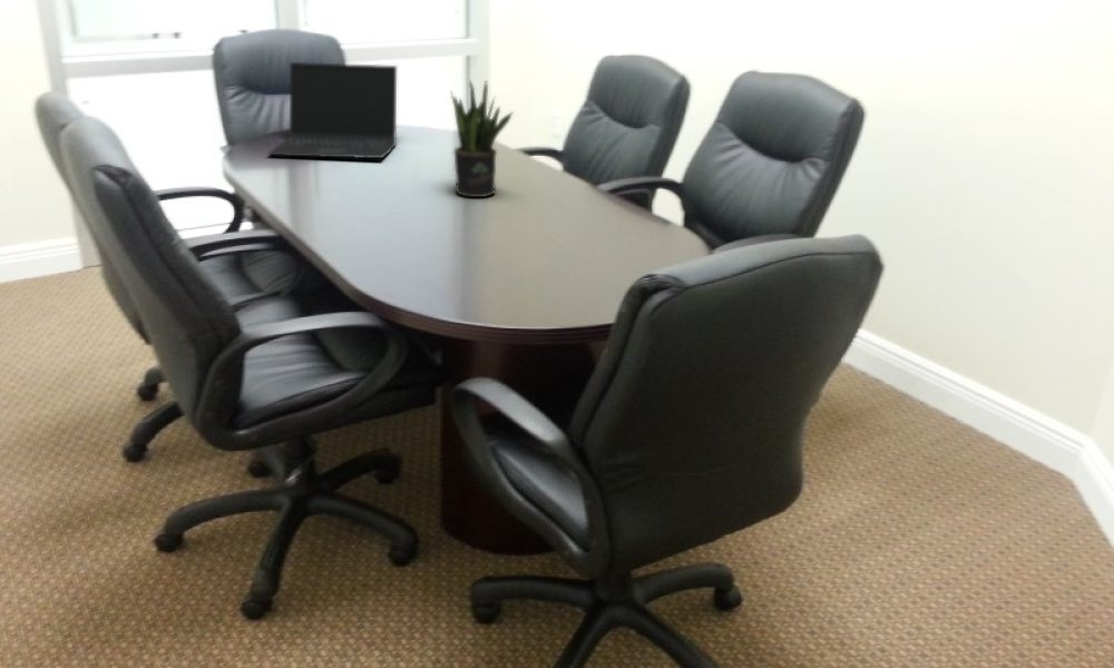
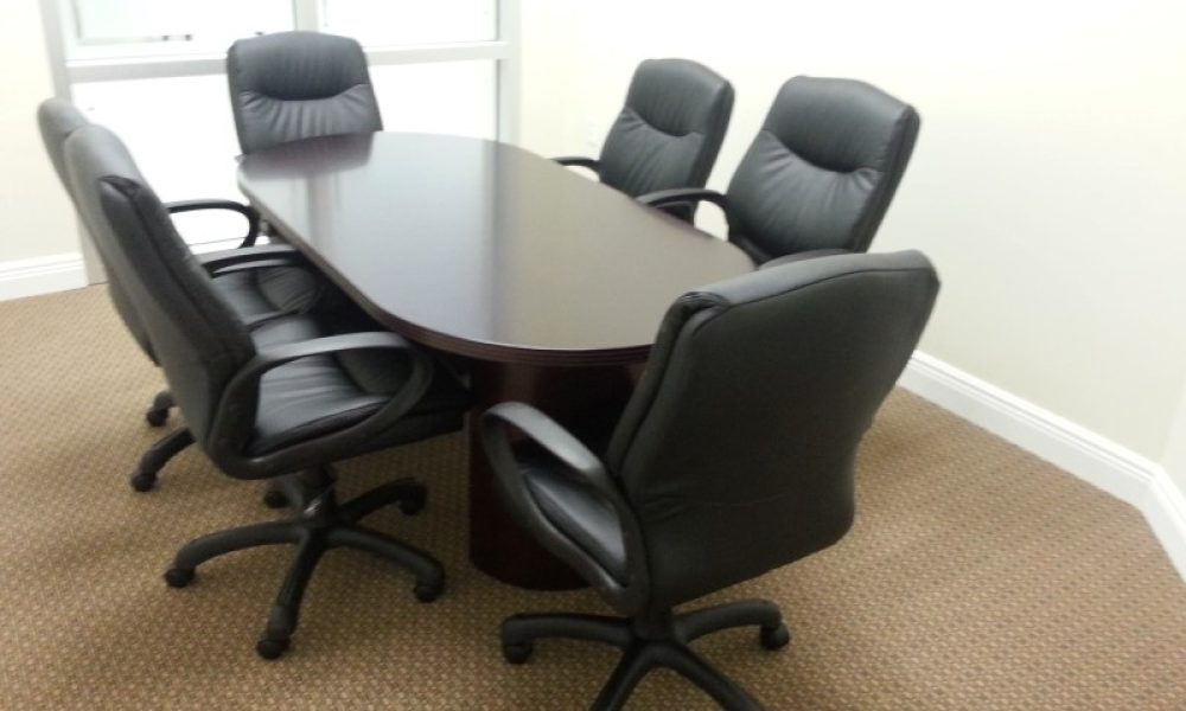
- potted plant [449,79,515,198]
- laptop [266,61,398,159]
